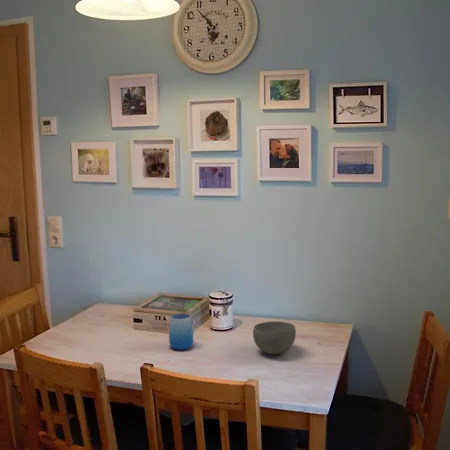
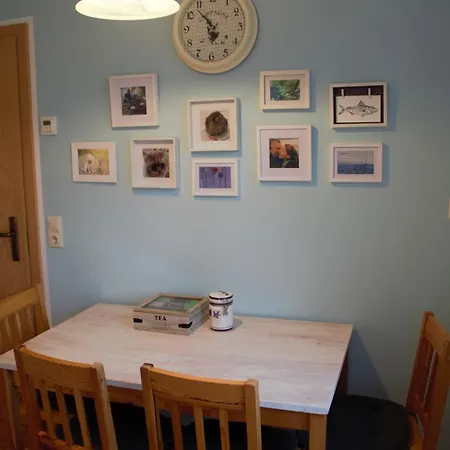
- bowl [252,321,297,355]
- cup [168,313,194,351]
